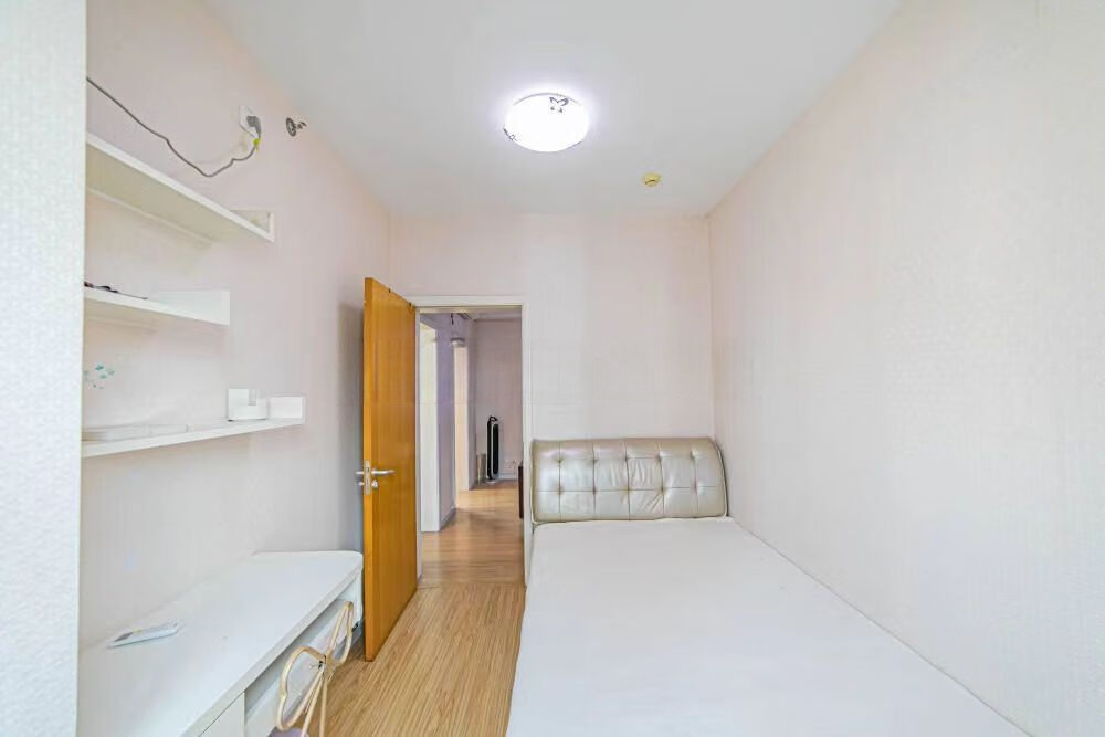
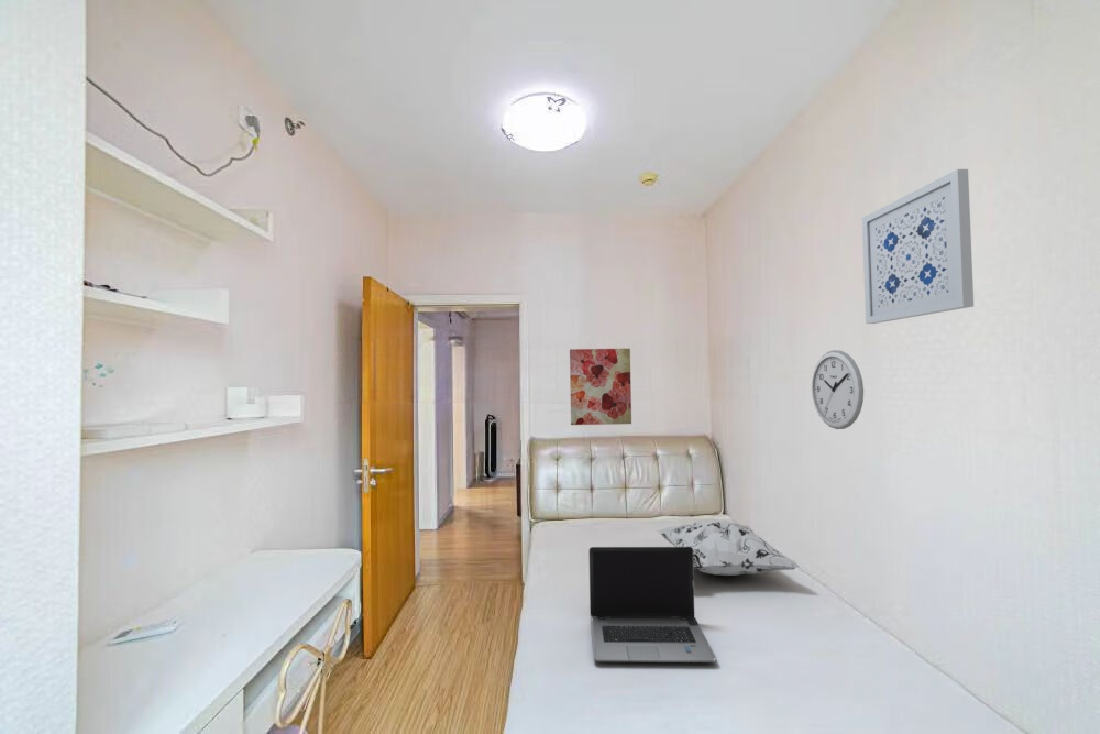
+ laptop computer [588,546,718,664]
+ wall clock [811,349,865,430]
+ decorative pillow [656,518,802,577]
+ wall art [569,348,632,426]
+ wall art [861,168,975,325]
